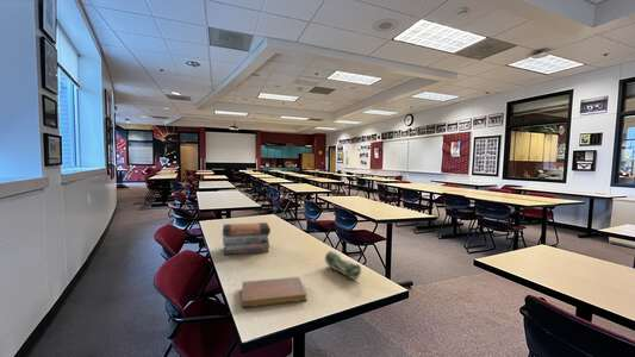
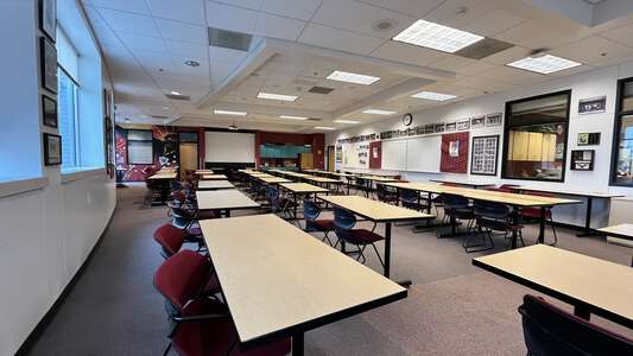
- book stack [222,221,272,256]
- notebook [241,276,309,308]
- pencil case [324,250,362,281]
